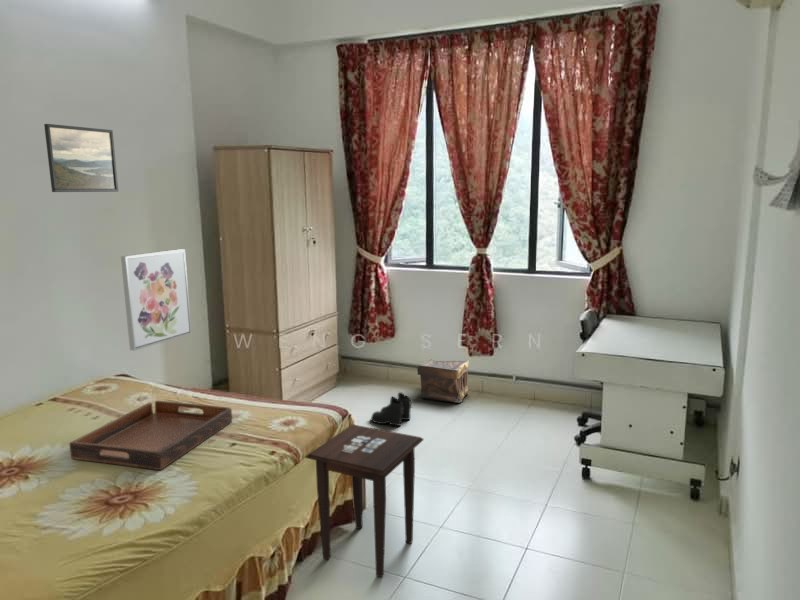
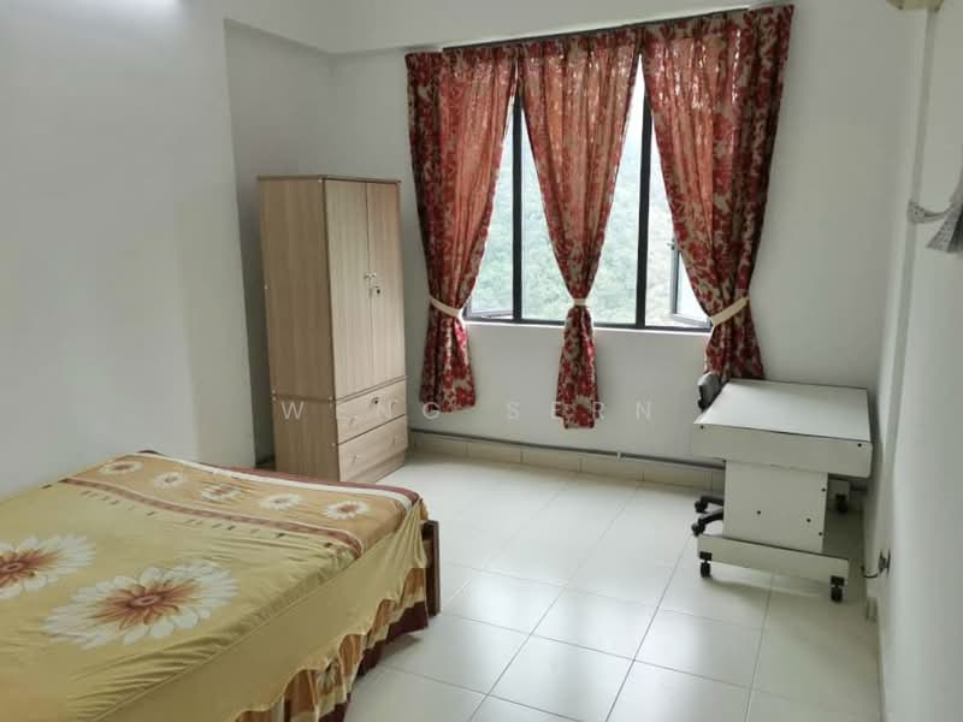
- pouch [416,359,470,404]
- side table [304,423,425,578]
- wall art [120,248,193,352]
- serving tray [68,400,233,471]
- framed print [43,123,119,193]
- boots [370,391,413,427]
